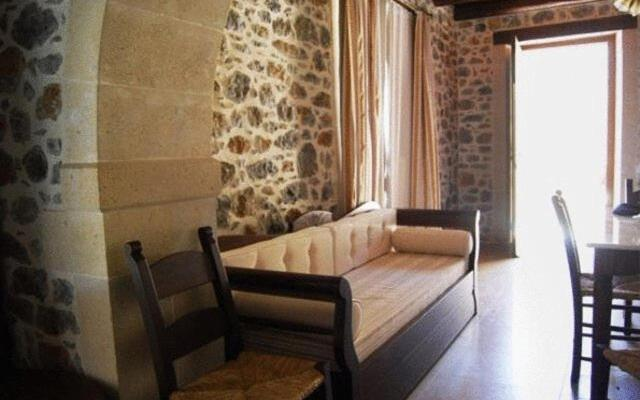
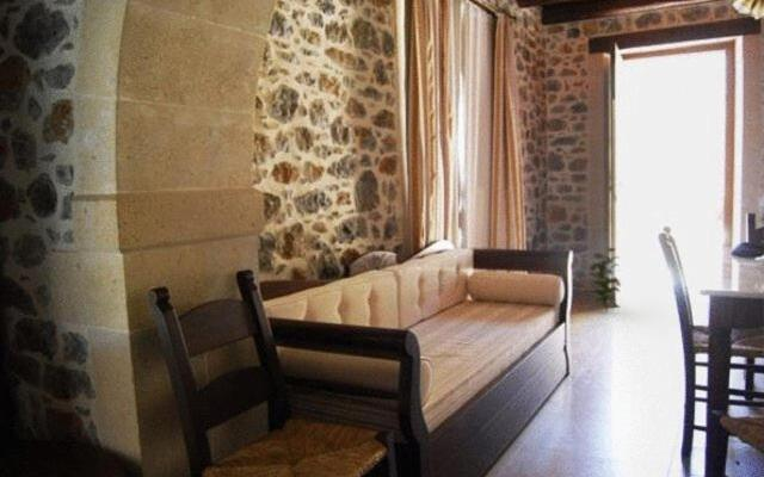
+ decorative plant [586,246,622,314]
